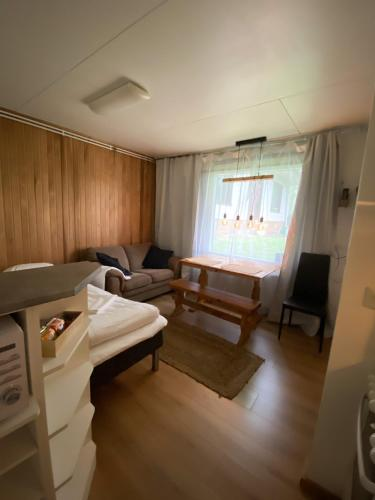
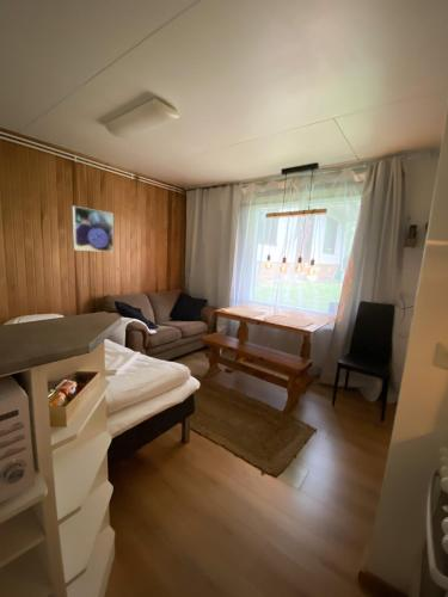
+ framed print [72,205,115,253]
